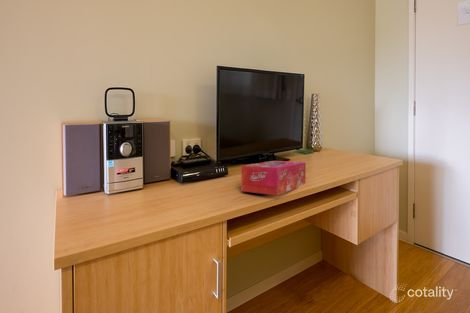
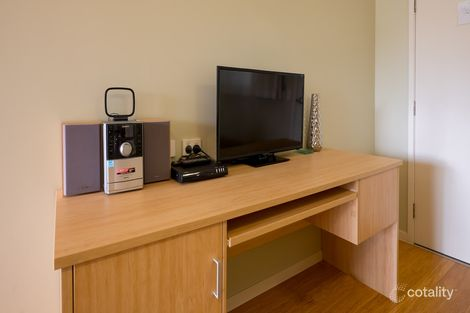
- tissue box [240,160,307,196]
